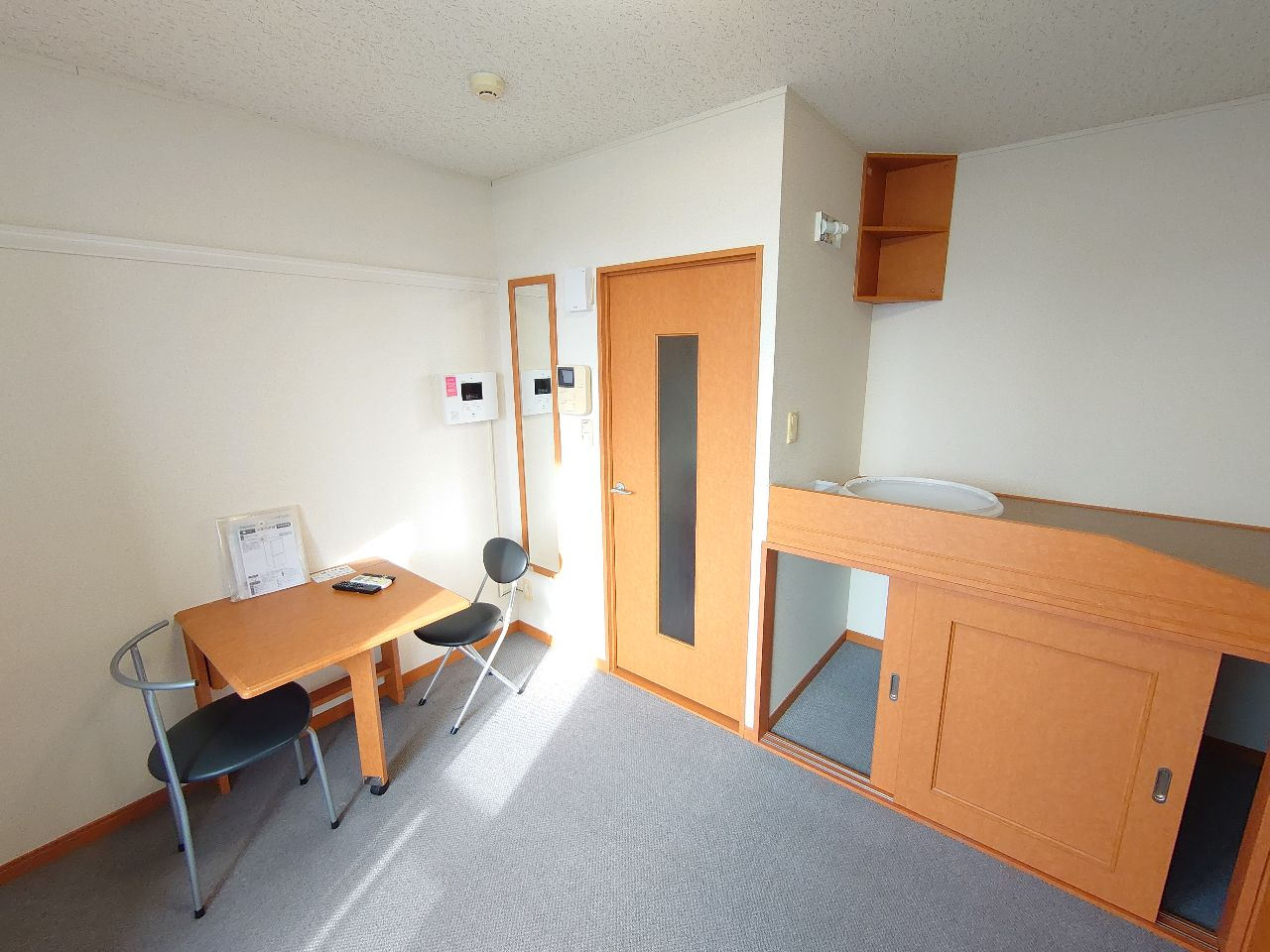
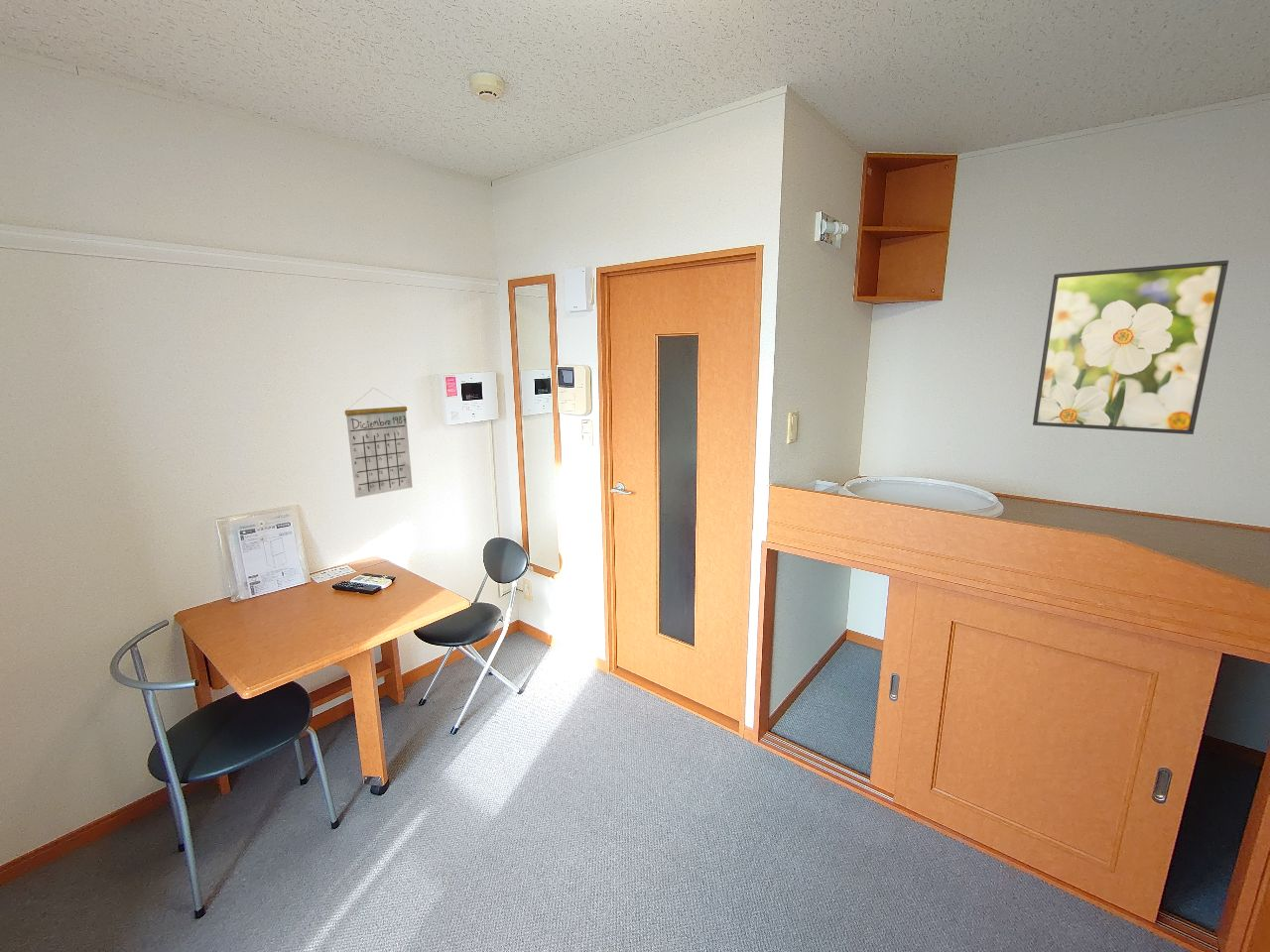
+ calendar [344,387,414,499]
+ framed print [1032,259,1229,435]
